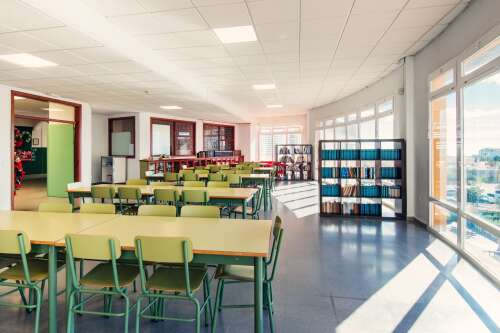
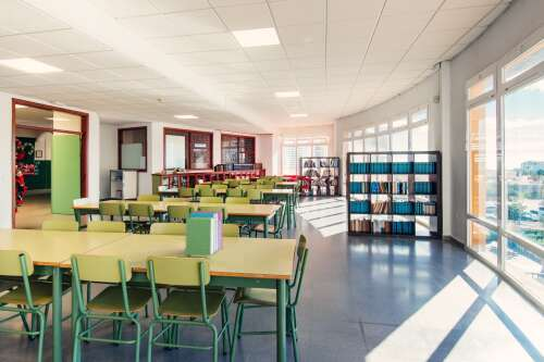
+ books [185,210,223,257]
